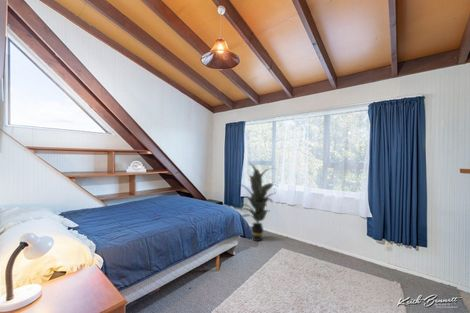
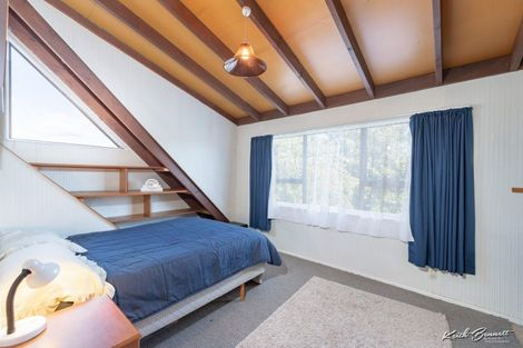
- indoor plant [230,162,278,242]
